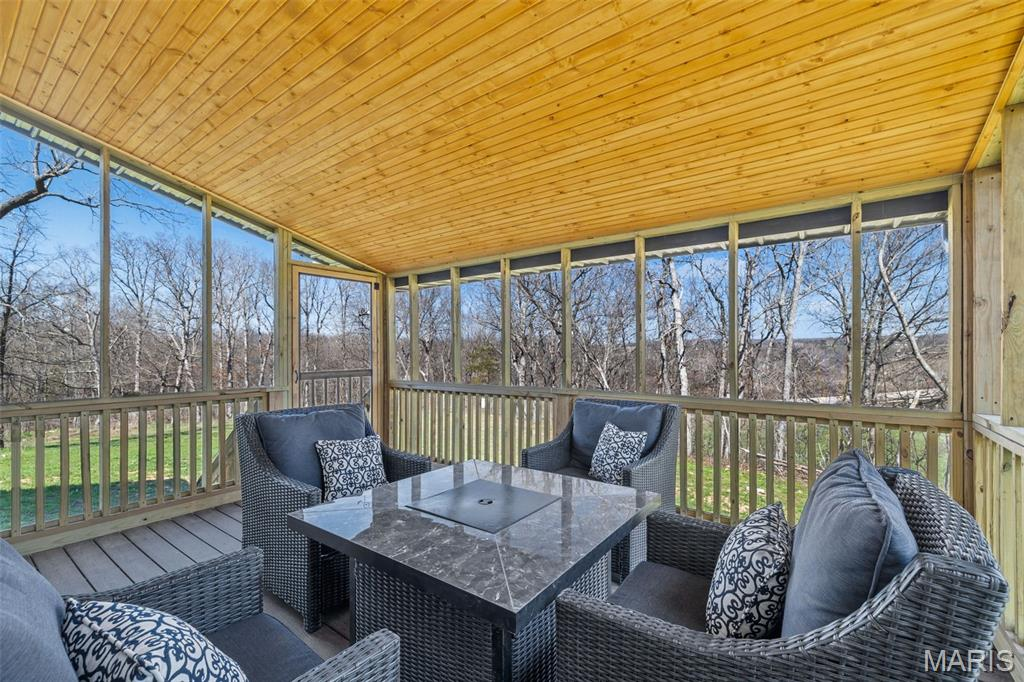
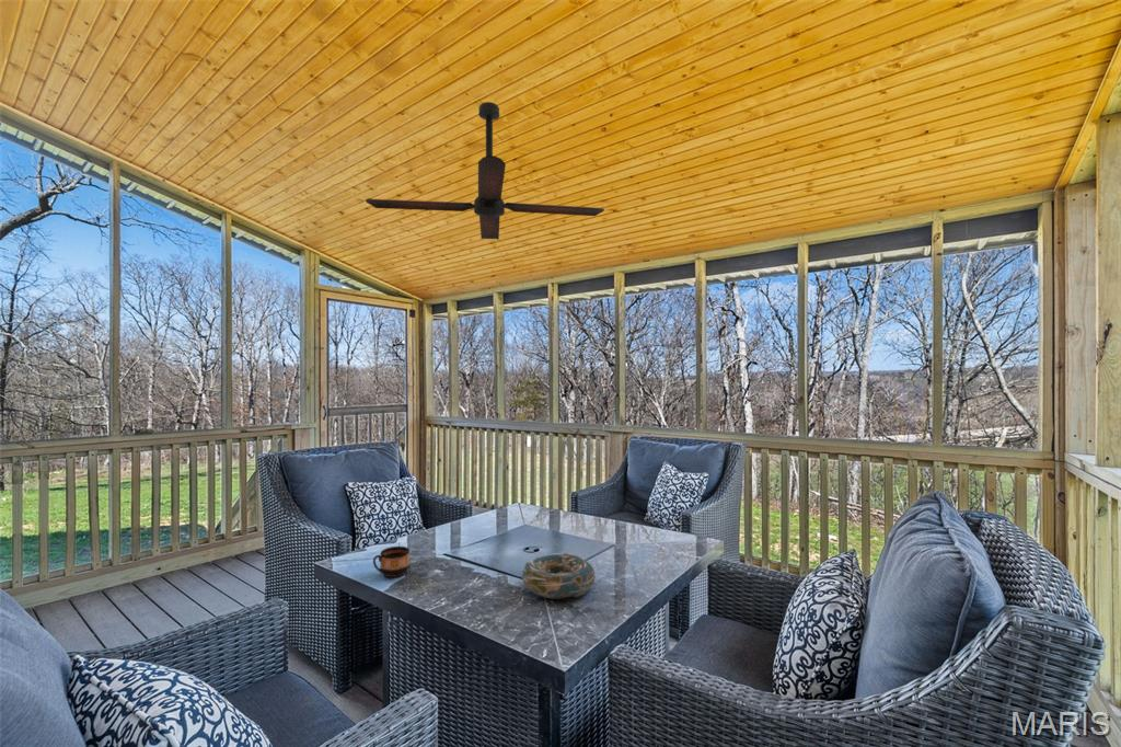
+ cup [372,545,411,578]
+ decorative bowl [521,552,598,600]
+ ceiling fan [365,101,605,241]
